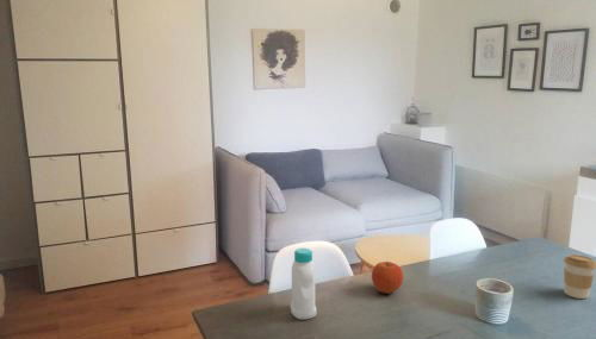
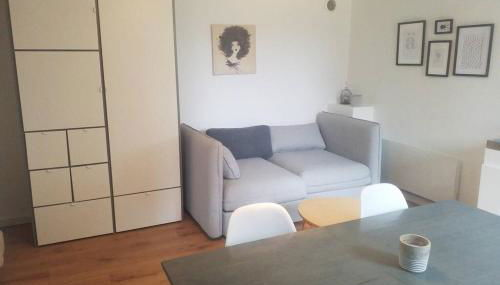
- bottle [290,247,317,320]
- fruit [371,260,404,295]
- coffee cup [563,253,596,300]
